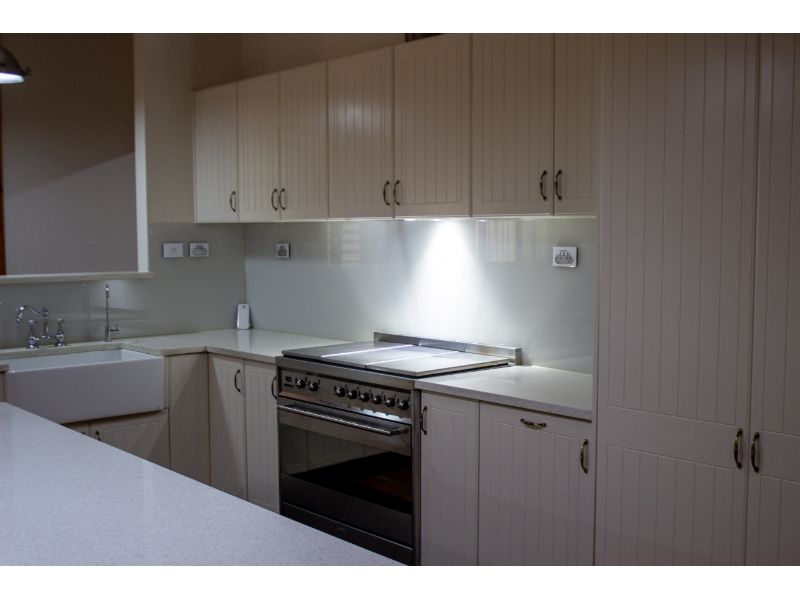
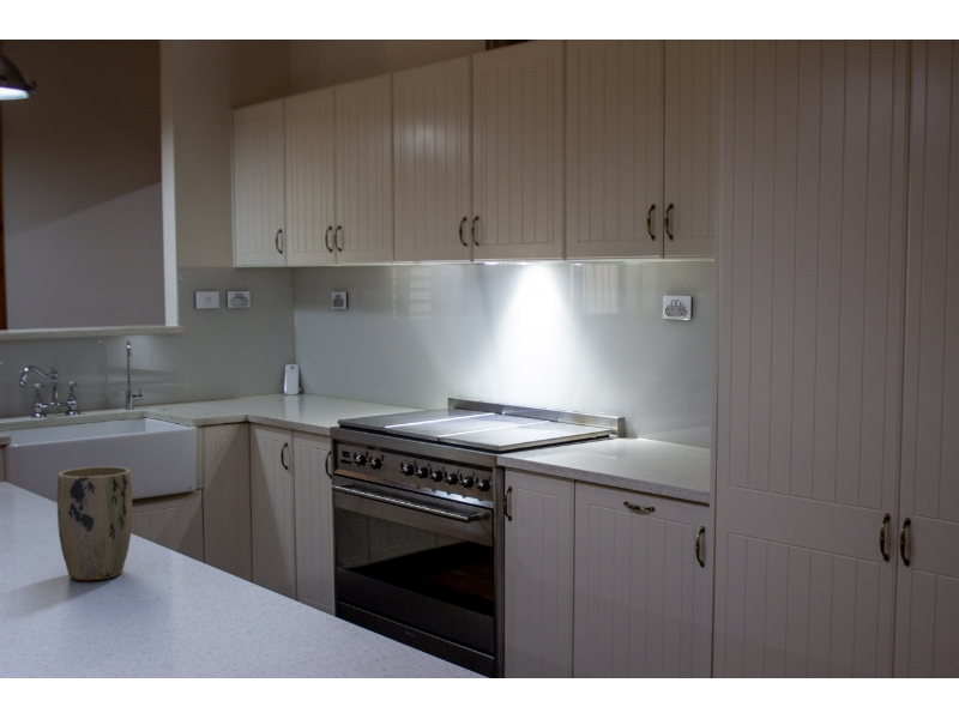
+ plant pot [56,466,133,581]
